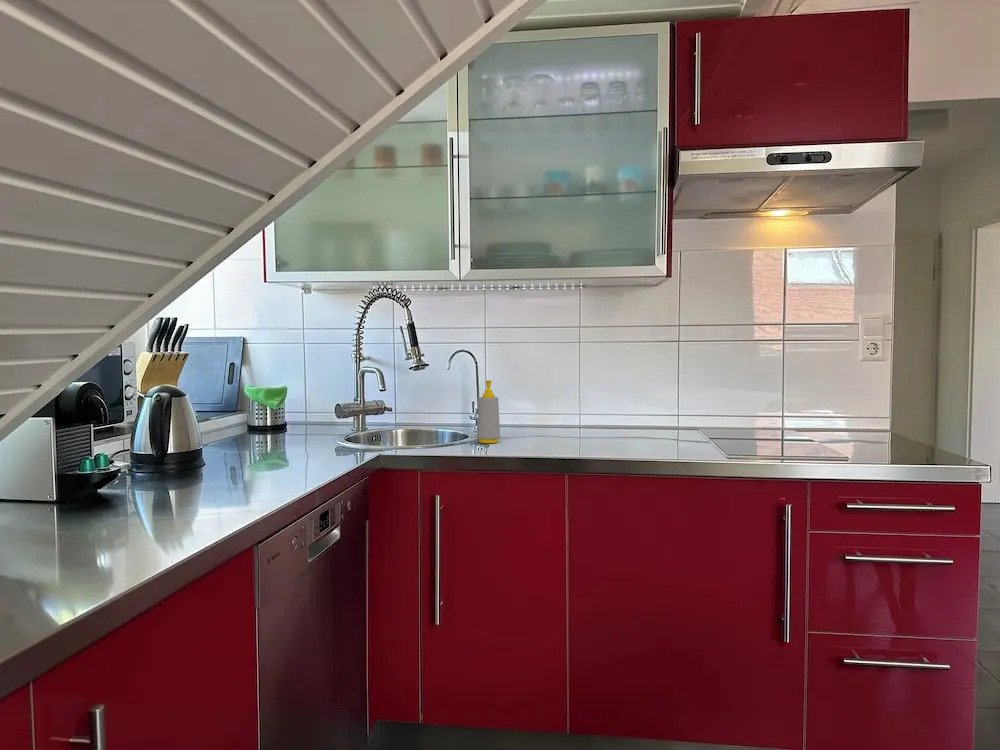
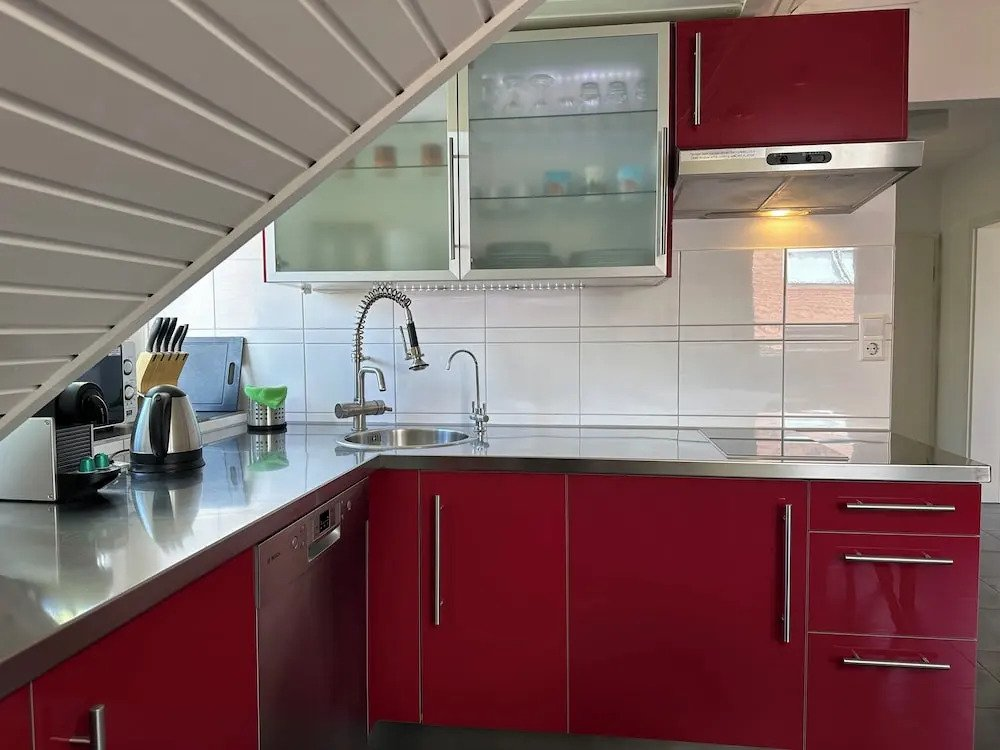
- soap bottle [476,379,501,444]
